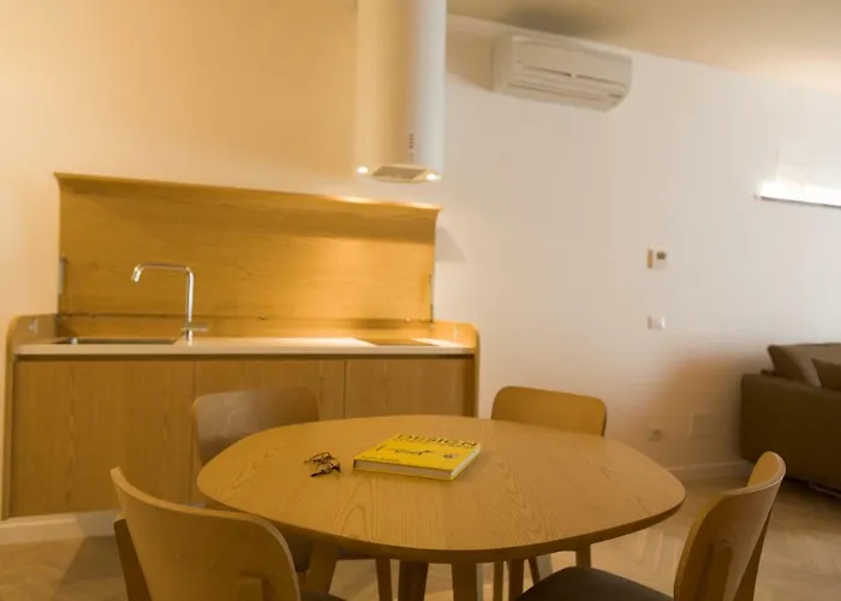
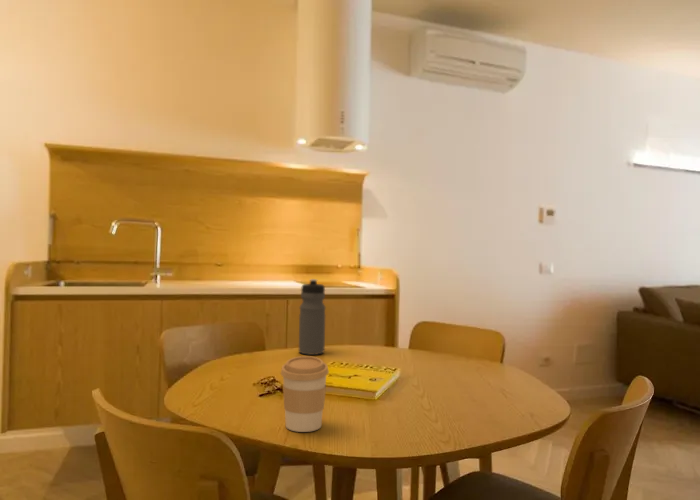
+ coffee cup [280,355,330,433]
+ water bottle [298,278,327,356]
